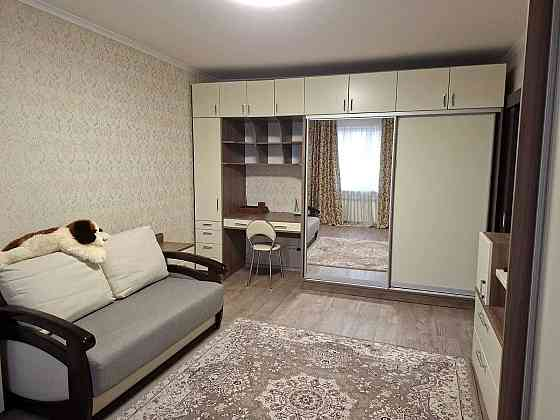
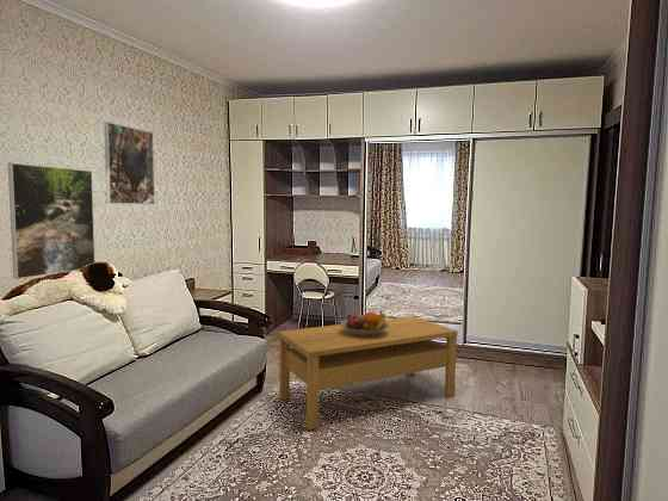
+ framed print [7,162,97,280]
+ coffee table [278,315,459,431]
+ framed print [103,120,156,205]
+ fruit bowl [339,310,389,336]
